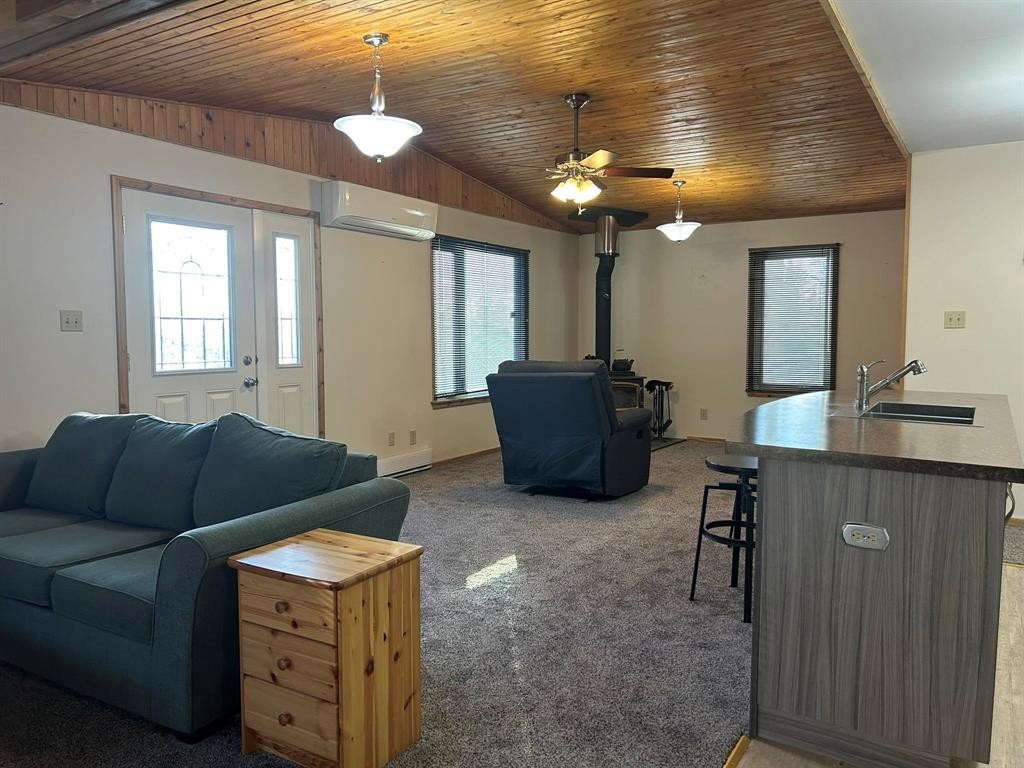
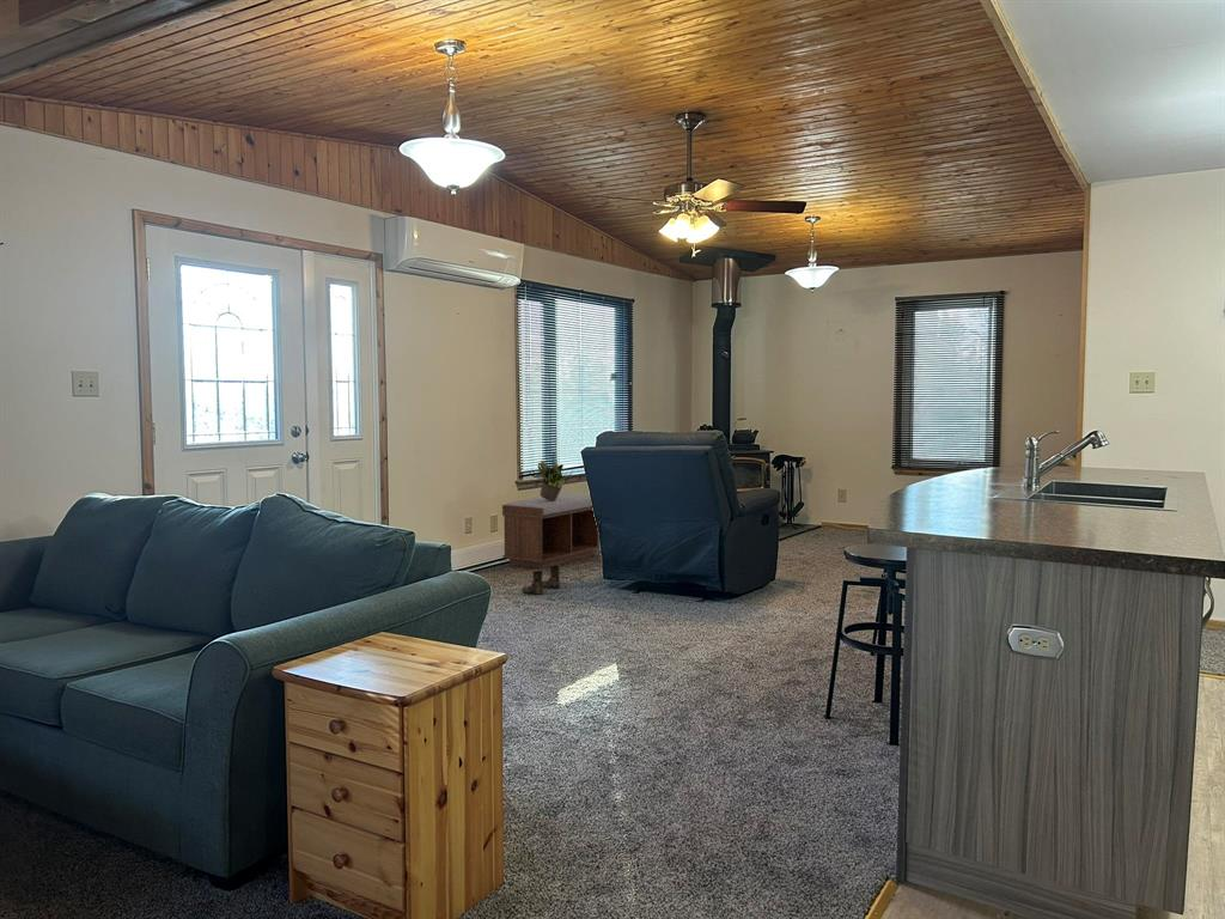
+ bench [501,493,601,570]
+ boots [520,565,561,595]
+ potted plant [537,460,574,501]
